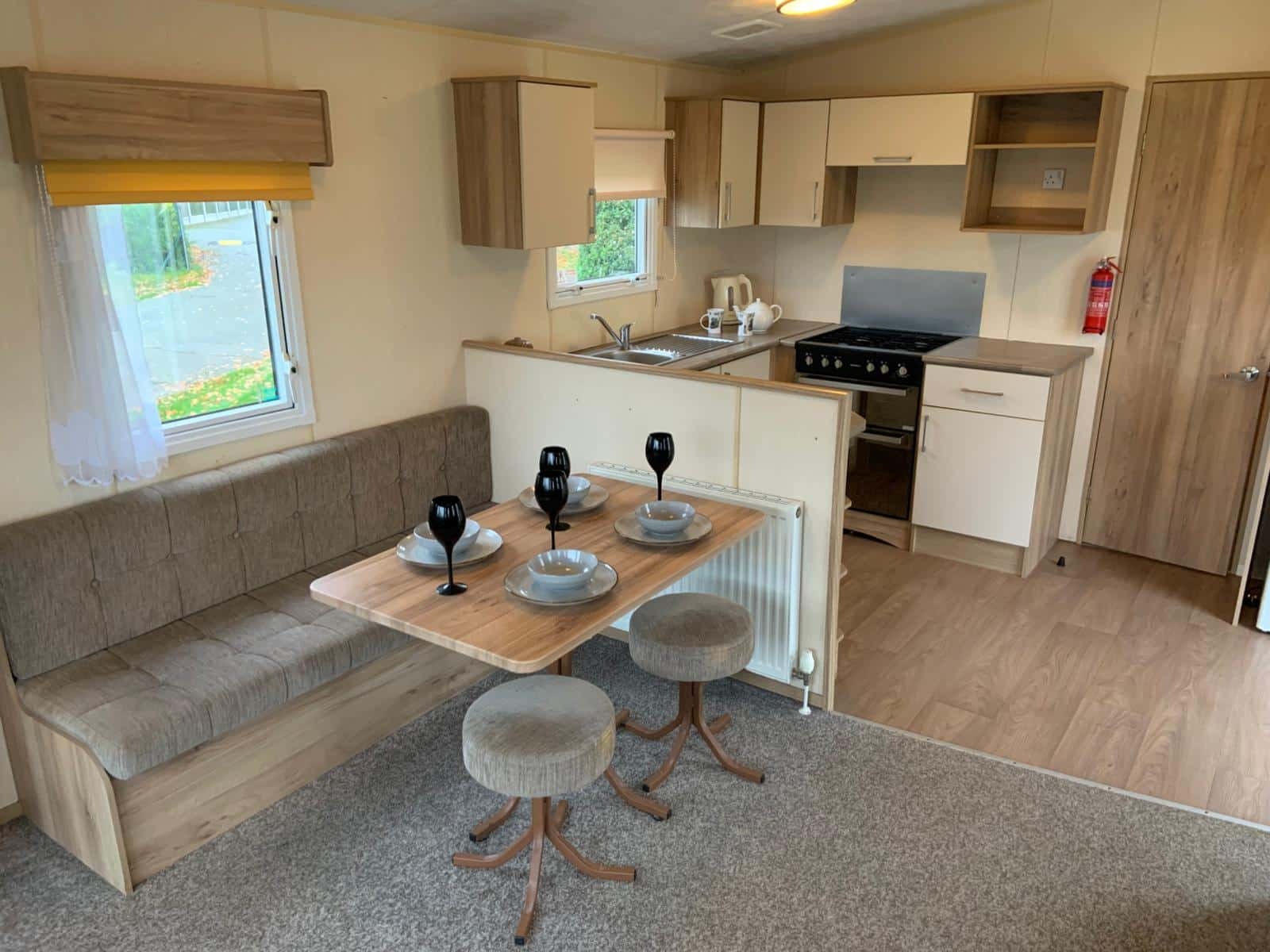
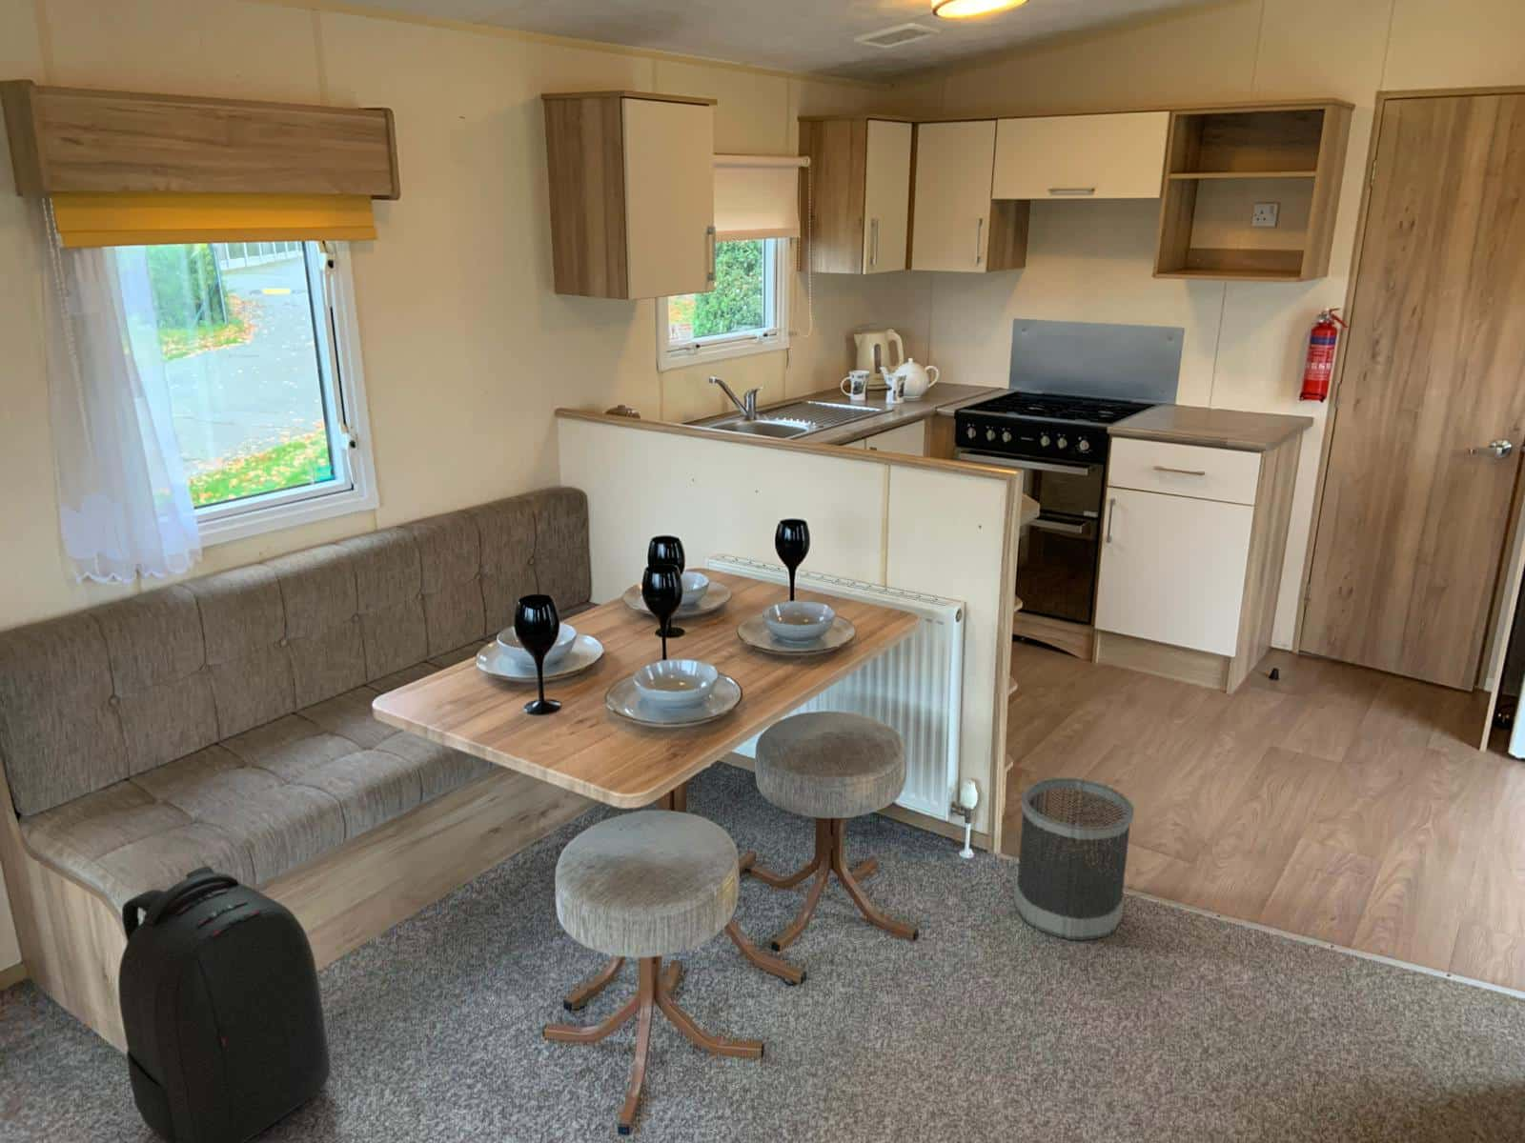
+ wastebasket [1013,777,1135,941]
+ backpack [118,864,330,1143]
